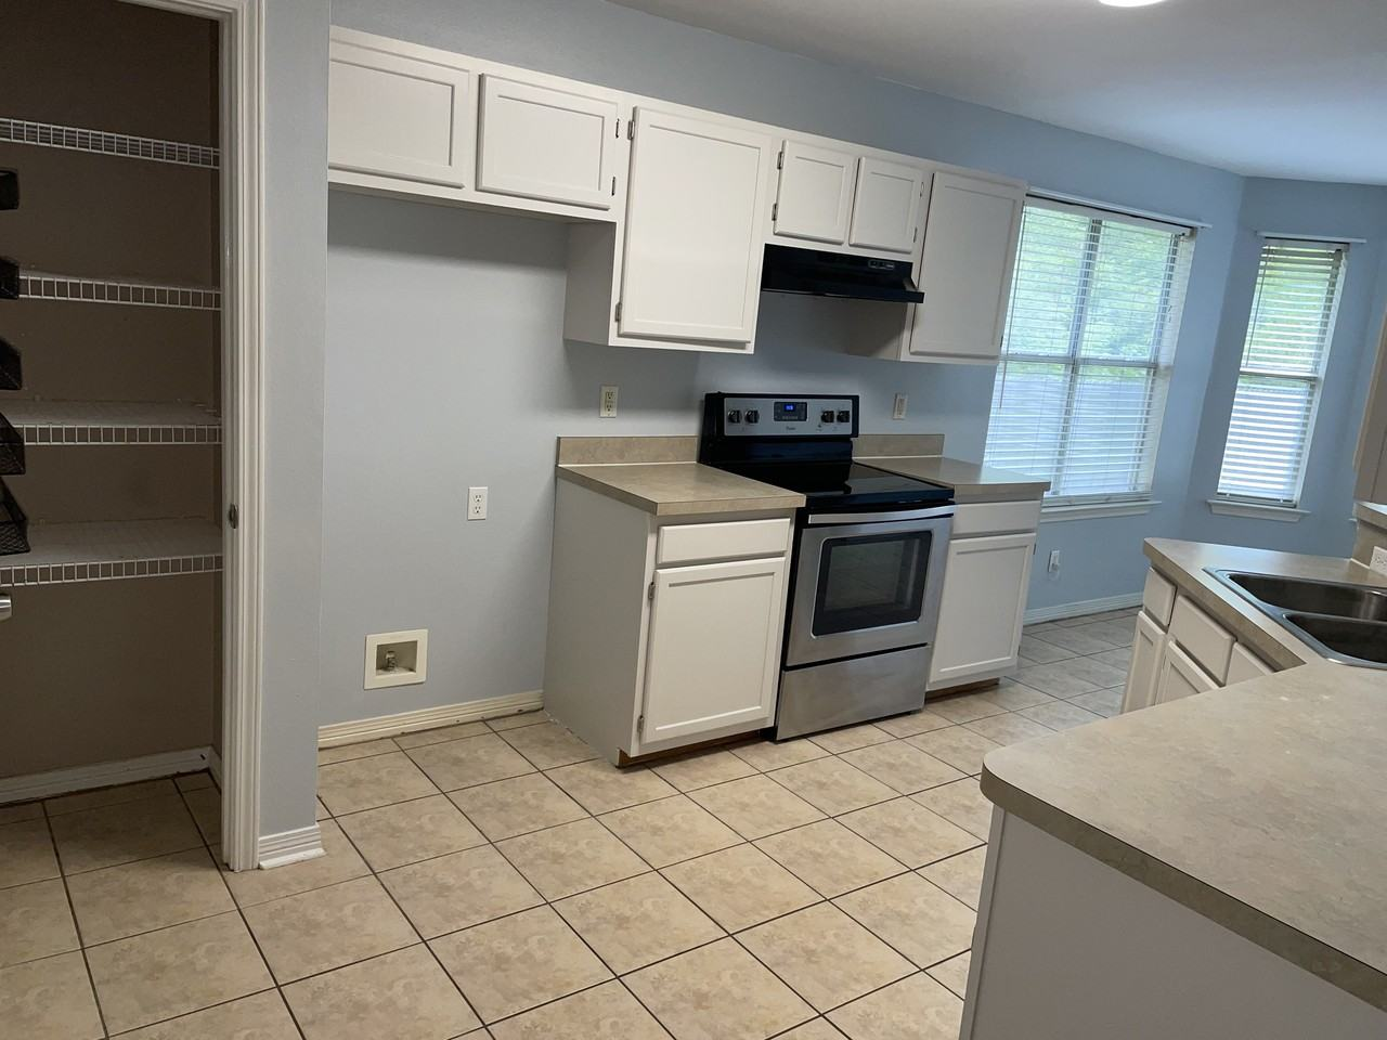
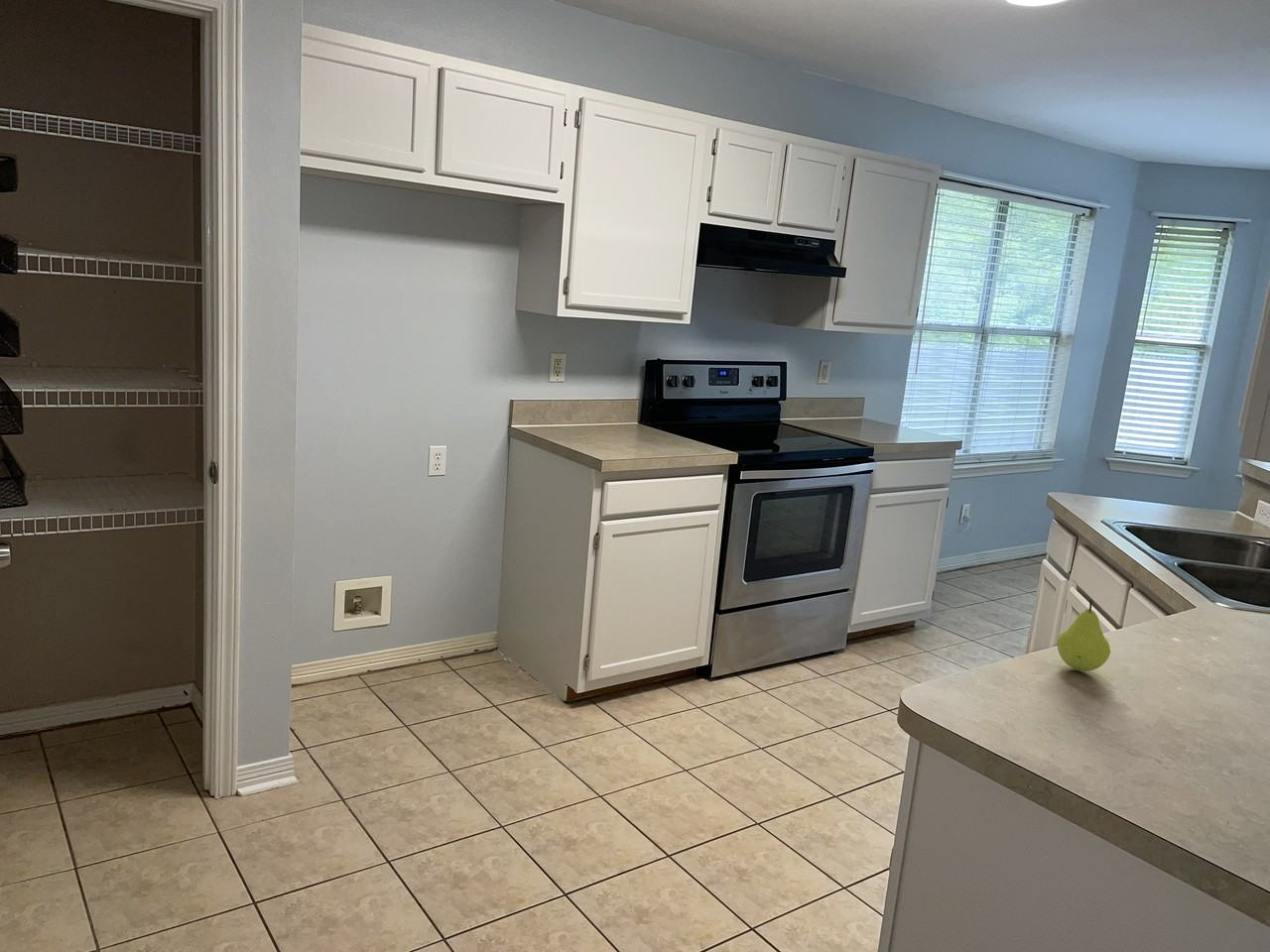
+ fruit [1056,599,1111,672]
